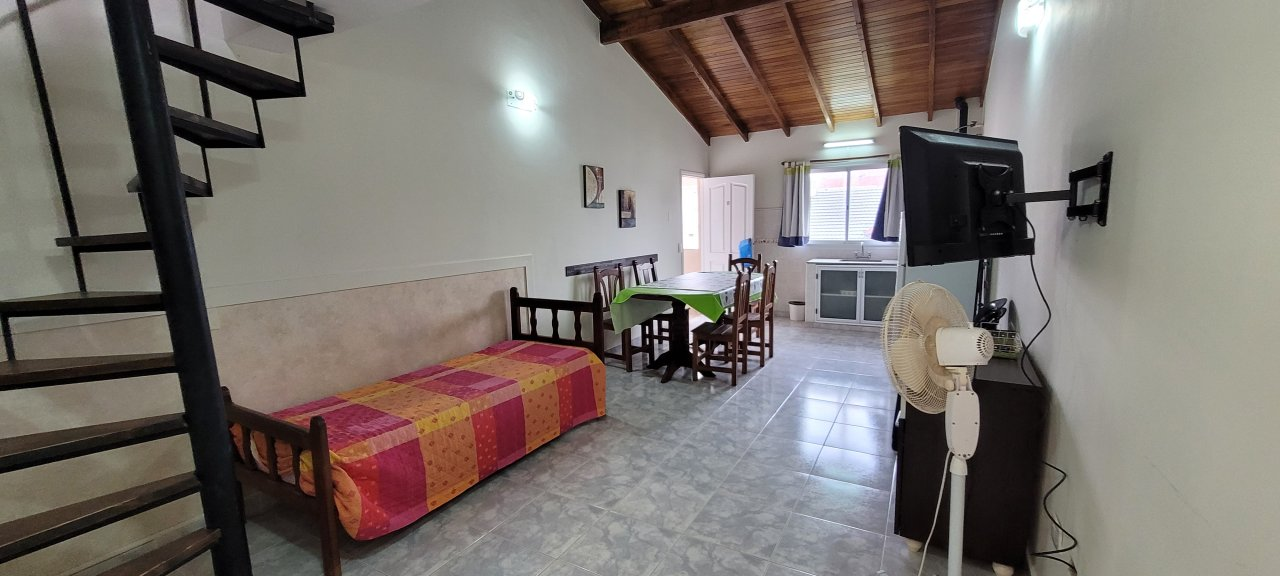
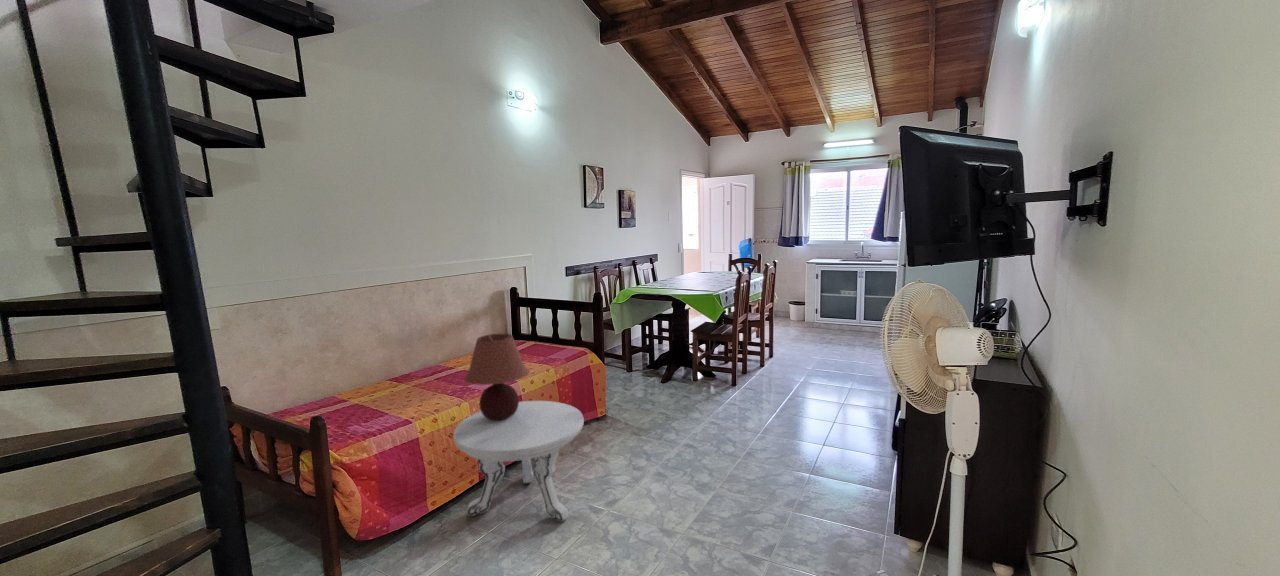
+ side table [452,400,585,523]
+ table lamp [463,333,531,420]
